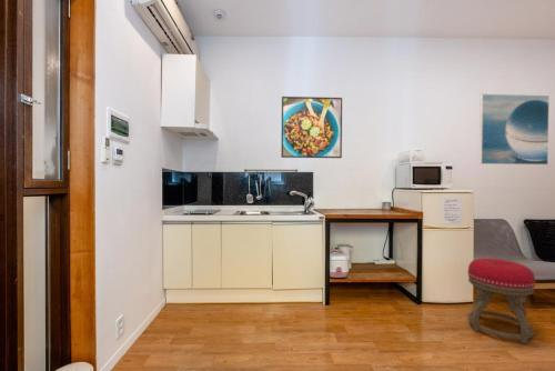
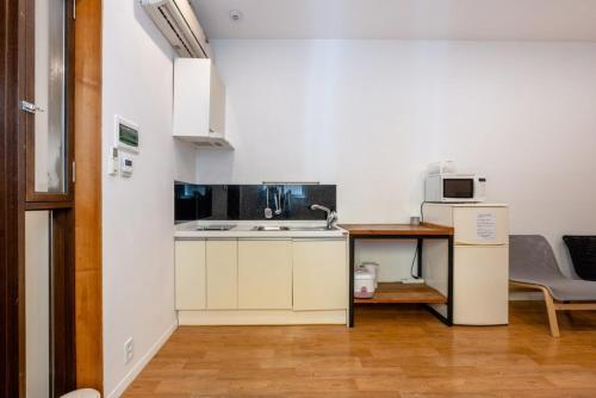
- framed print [478,93,551,166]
- stool [467,258,536,345]
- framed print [280,96,343,159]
